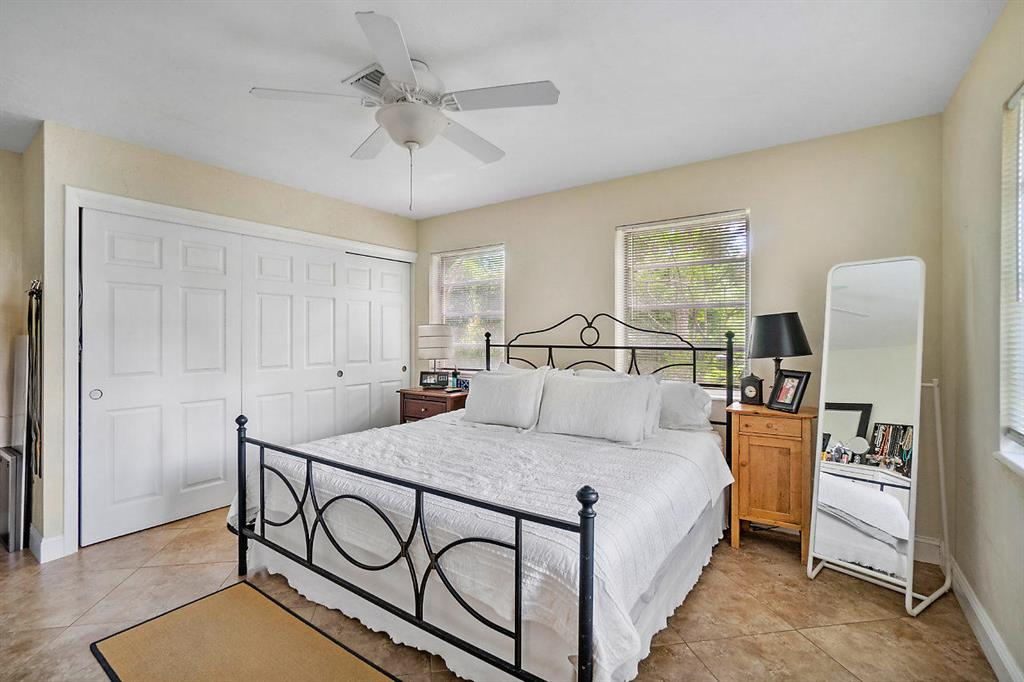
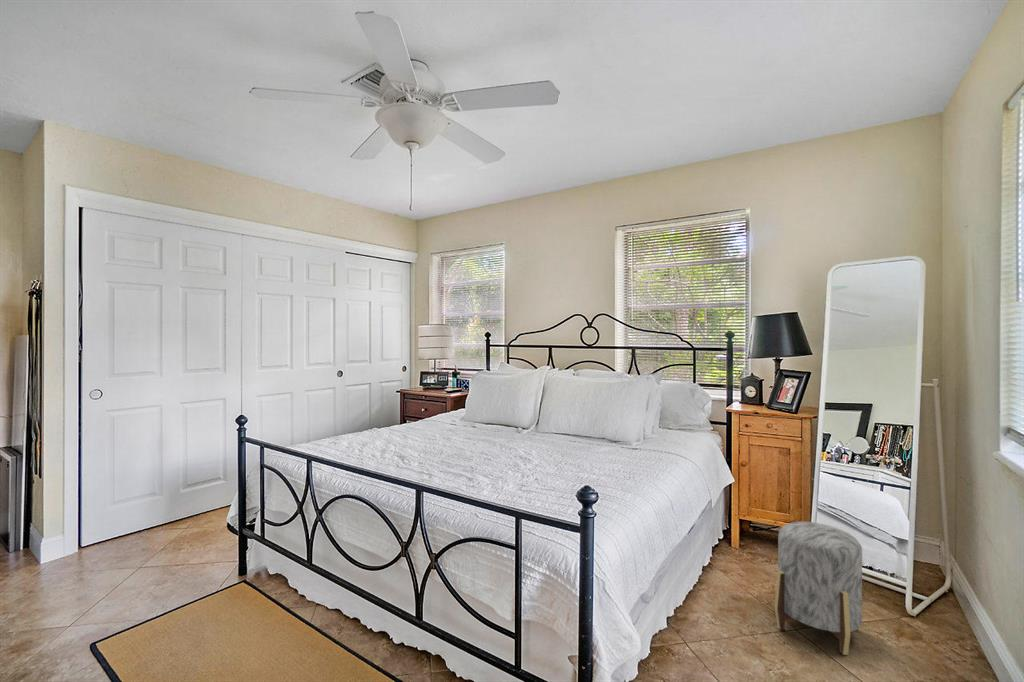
+ stool [774,521,863,656]
